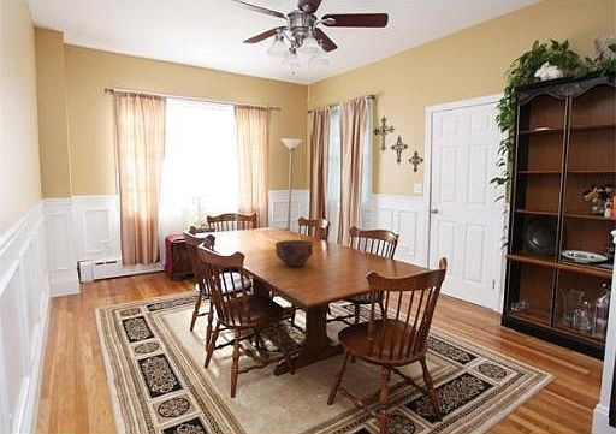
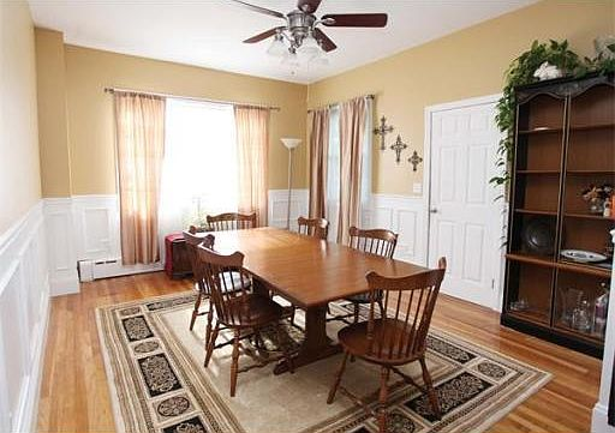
- bowl [274,239,314,267]
